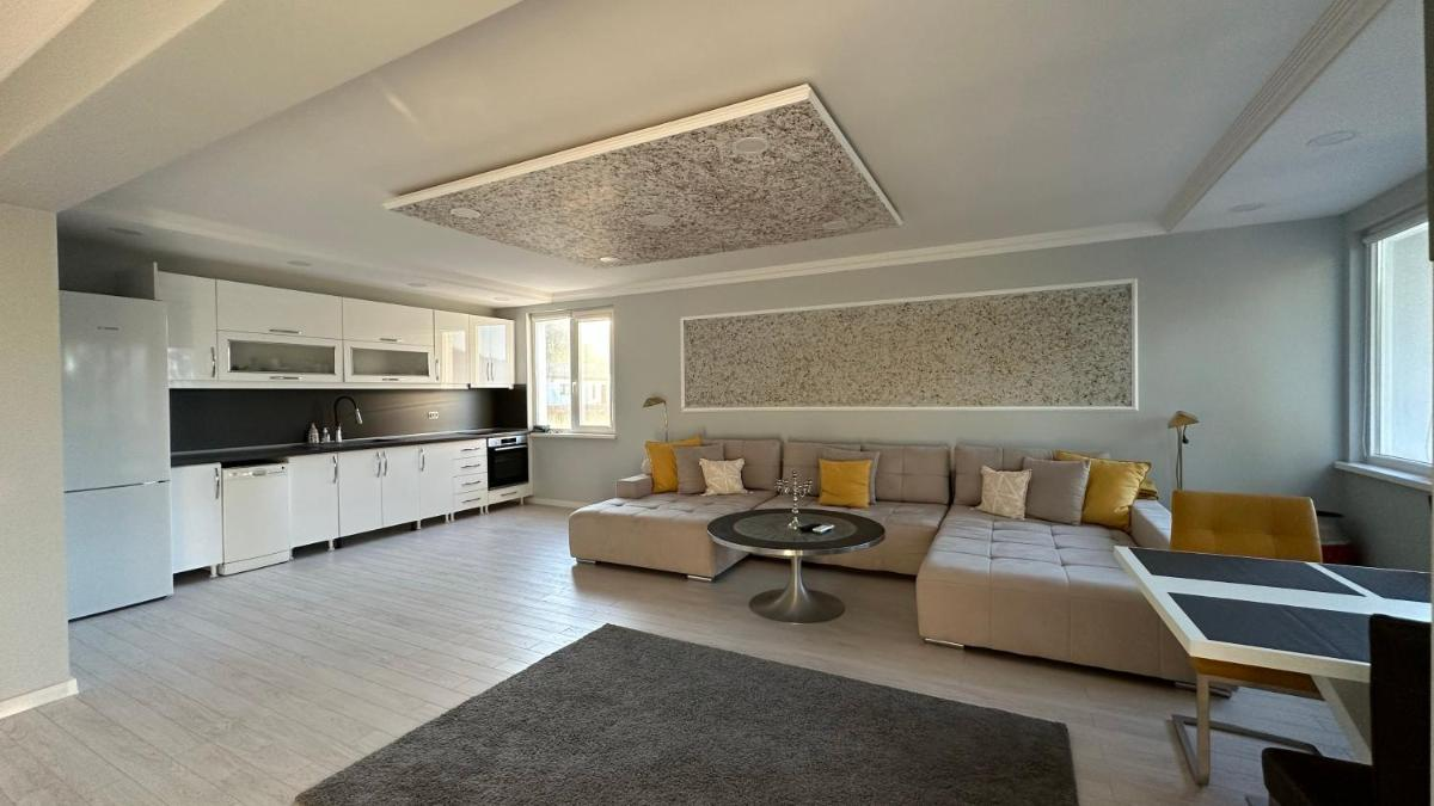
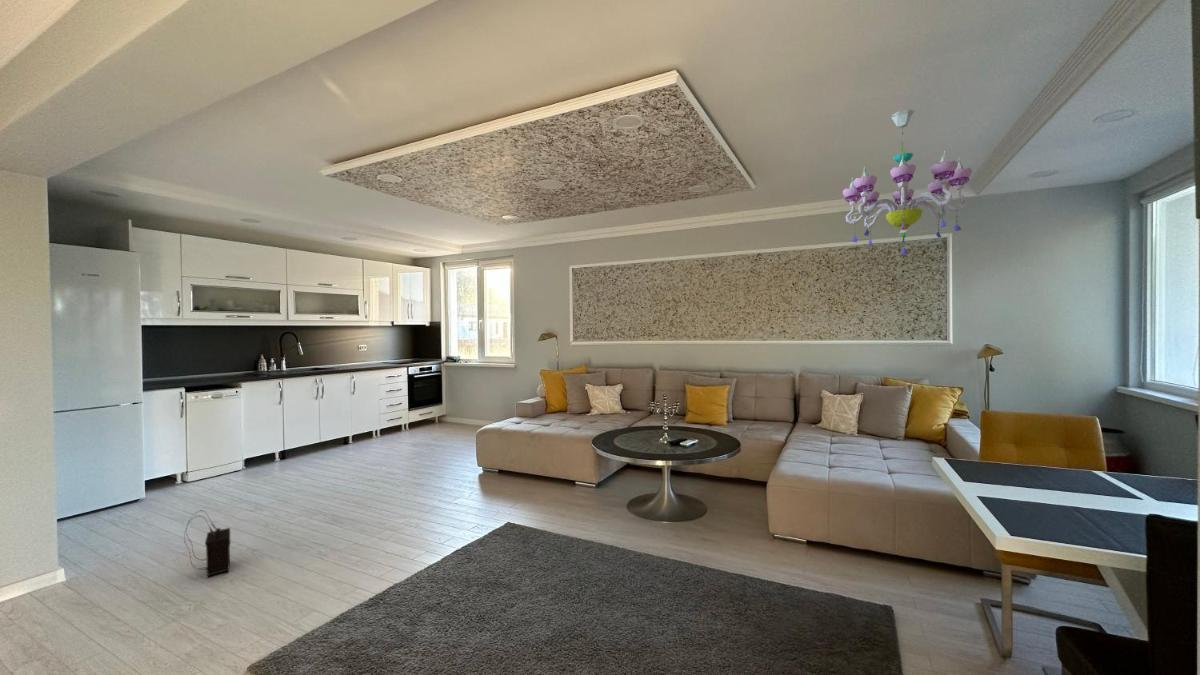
+ satchel [183,510,232,579]
+ chandelier [842,108,973,256]
